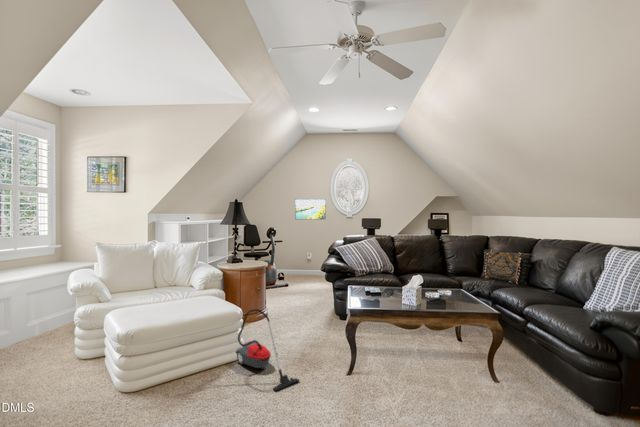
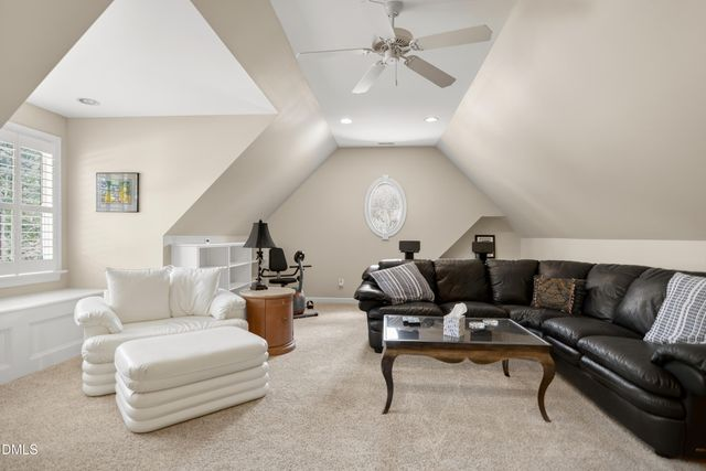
- vacuum cleaner [234,308,301,392]
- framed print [294,198,327,221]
